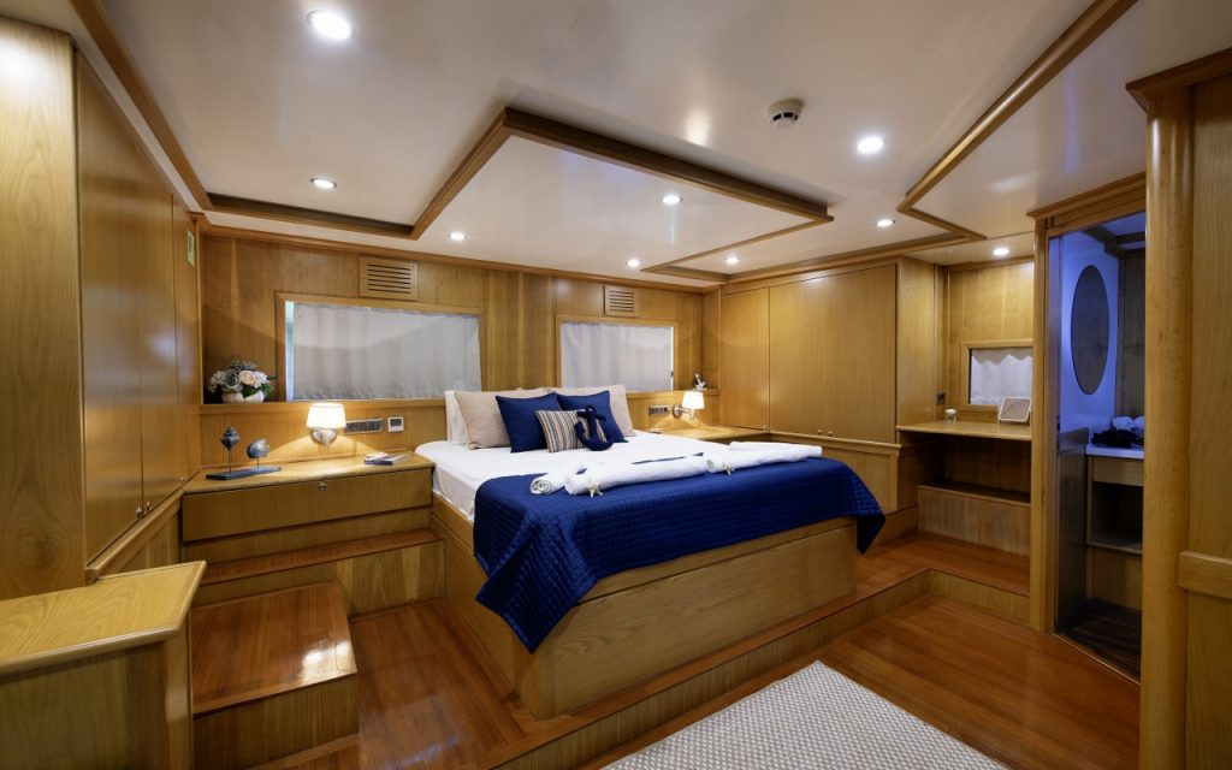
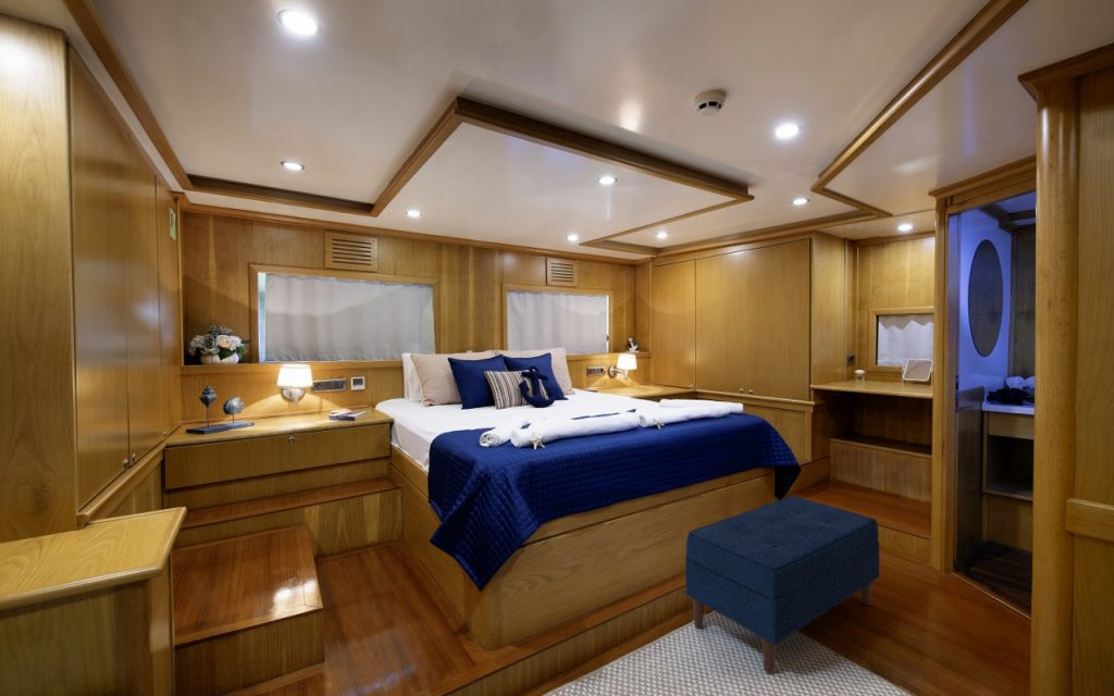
+ bench [684,495,881,675]
